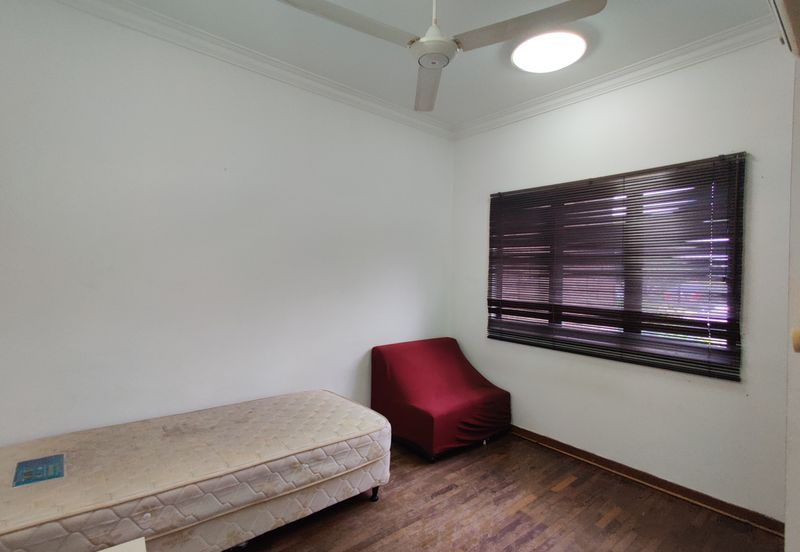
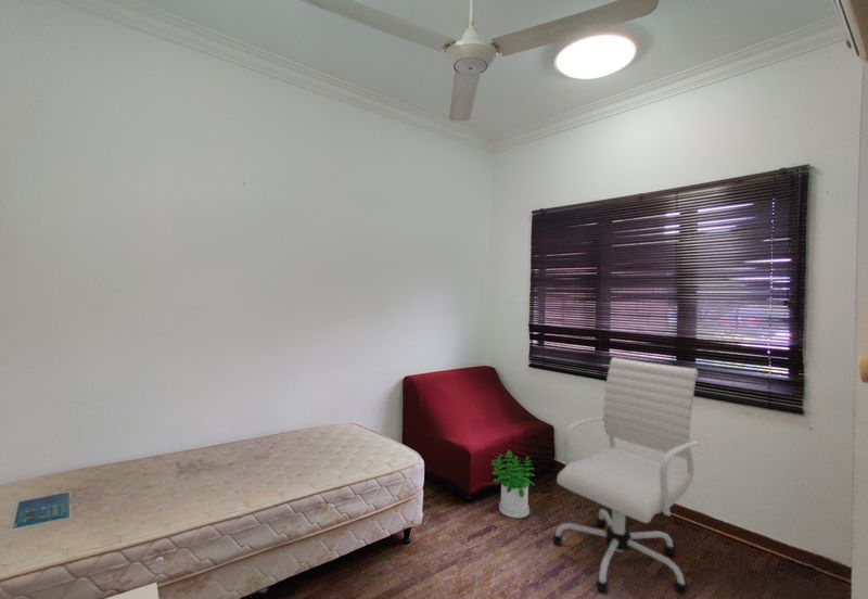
+ office chair [552,356,701,595]
+ potted plant [490,449,536,519]
